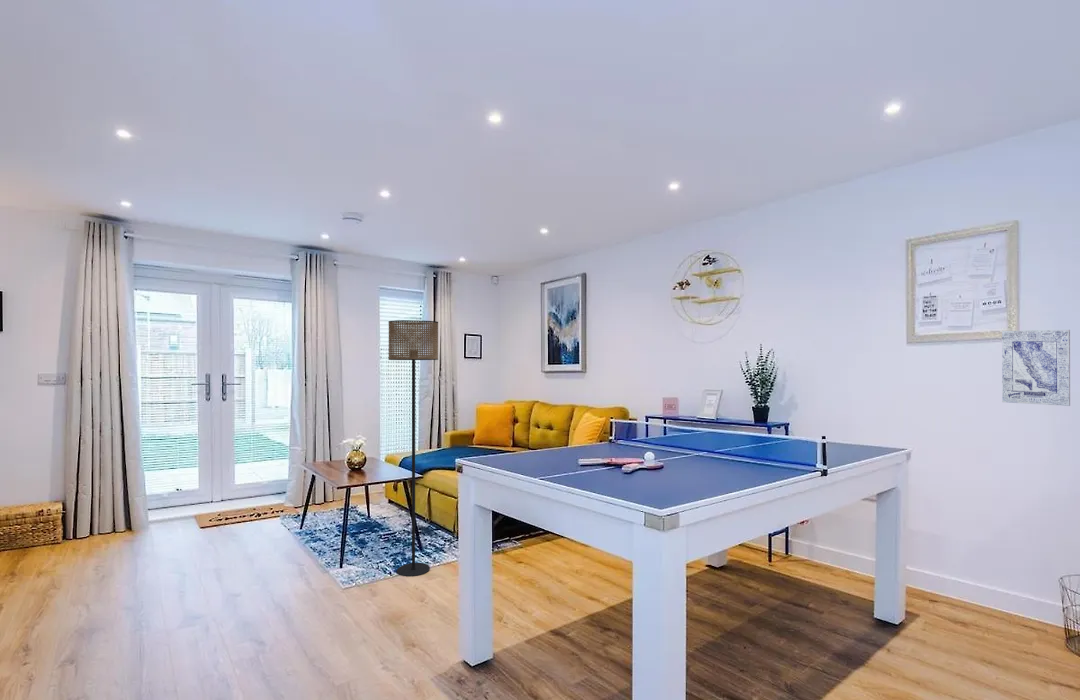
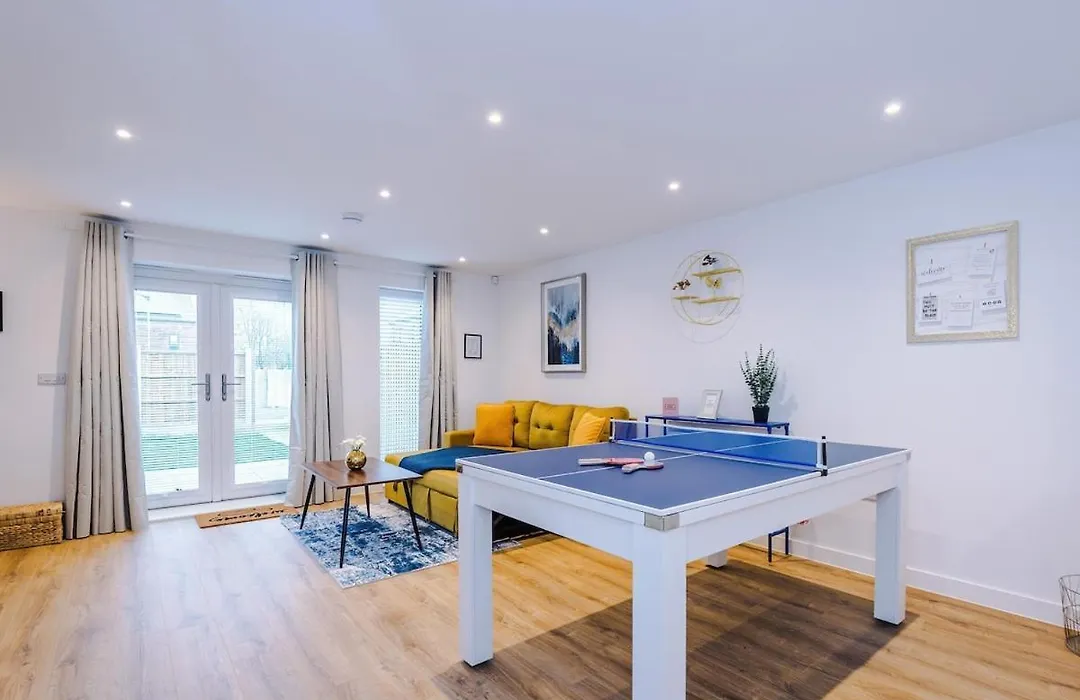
- floor lamp [387,319,439,578]
- wall art [1001,329,1071,407]
